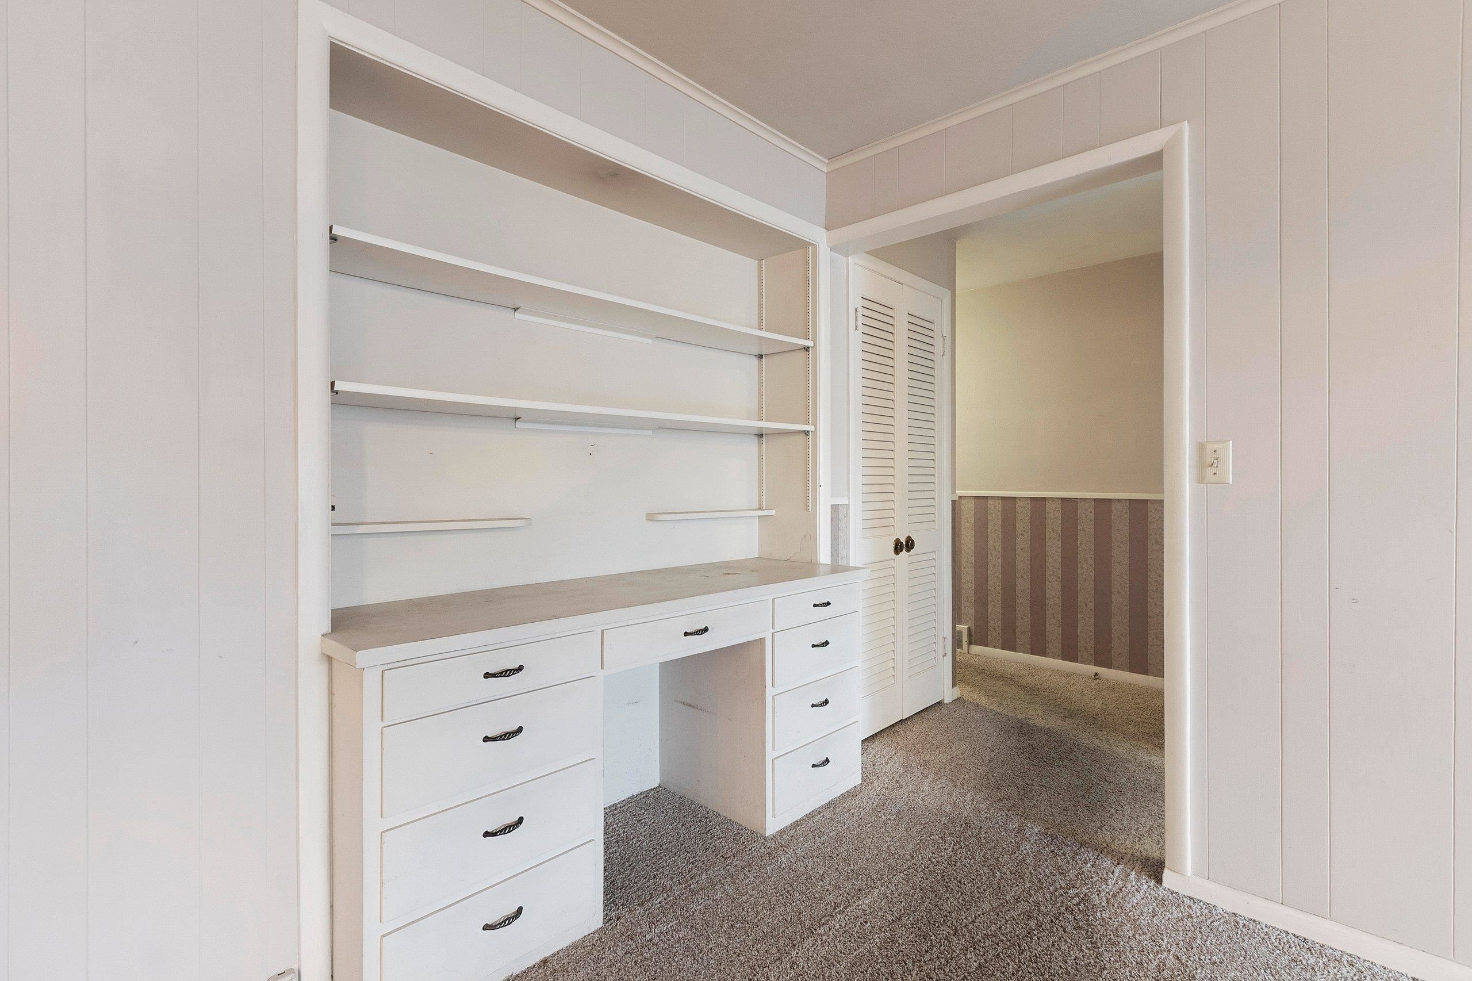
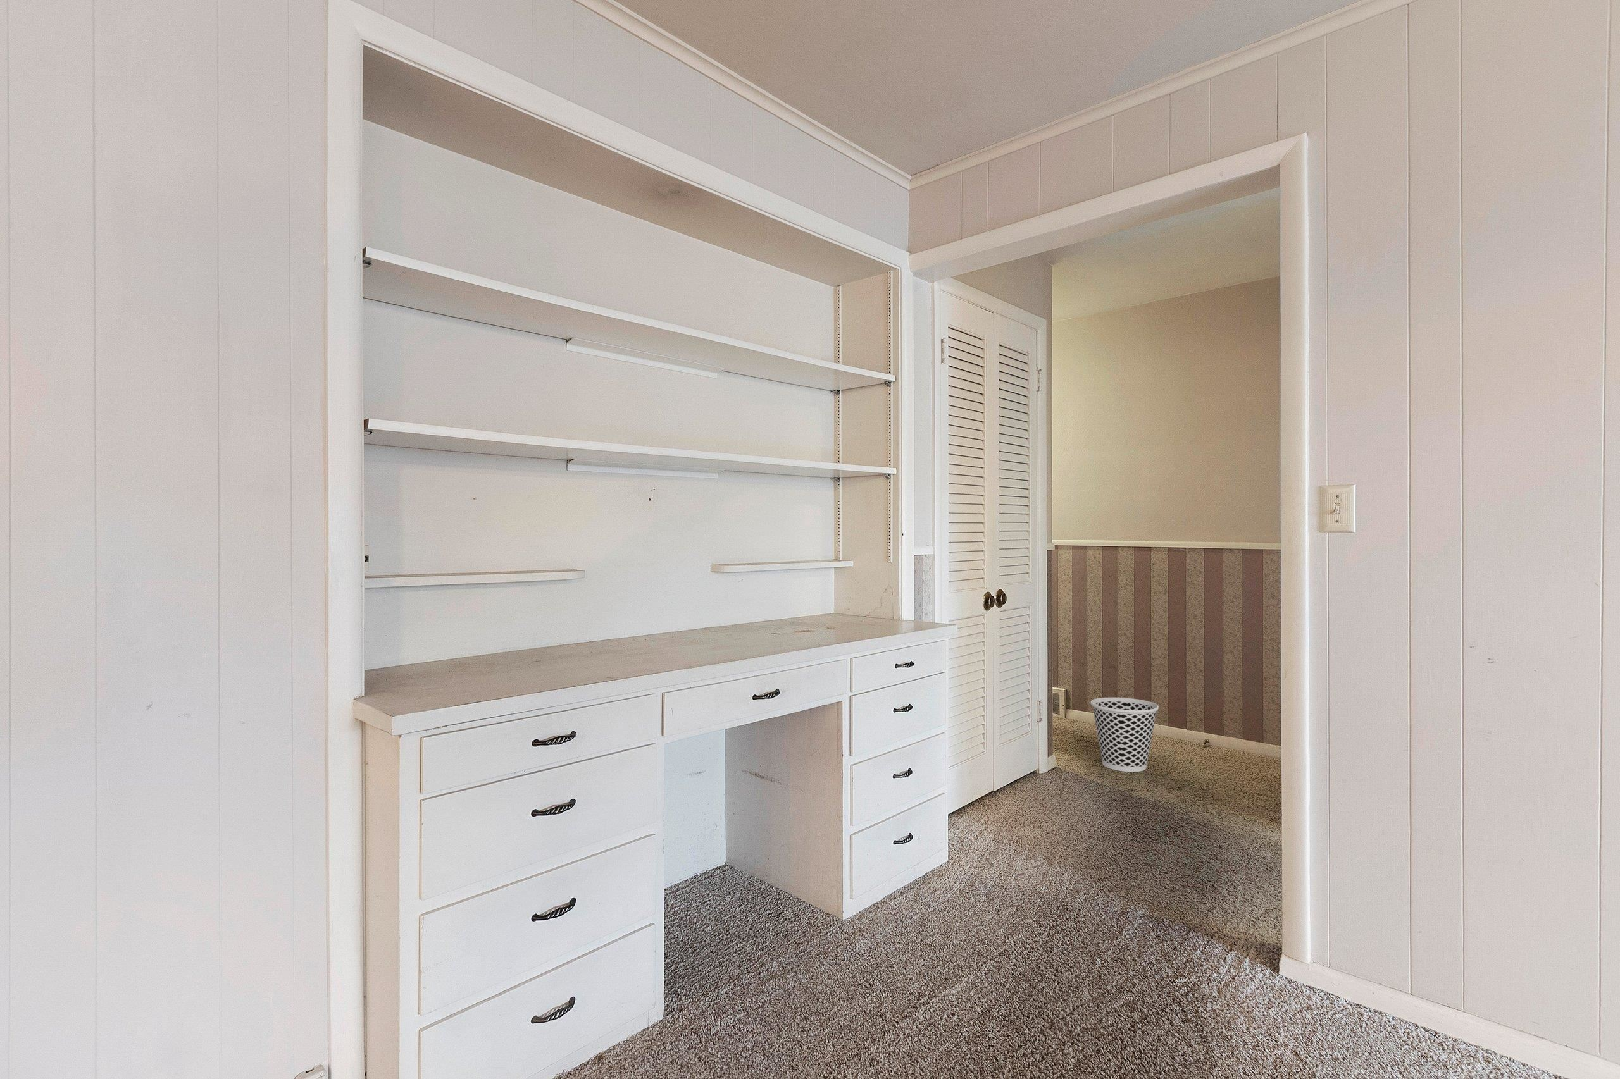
+ wastebasket [1090,697,1160,772]
